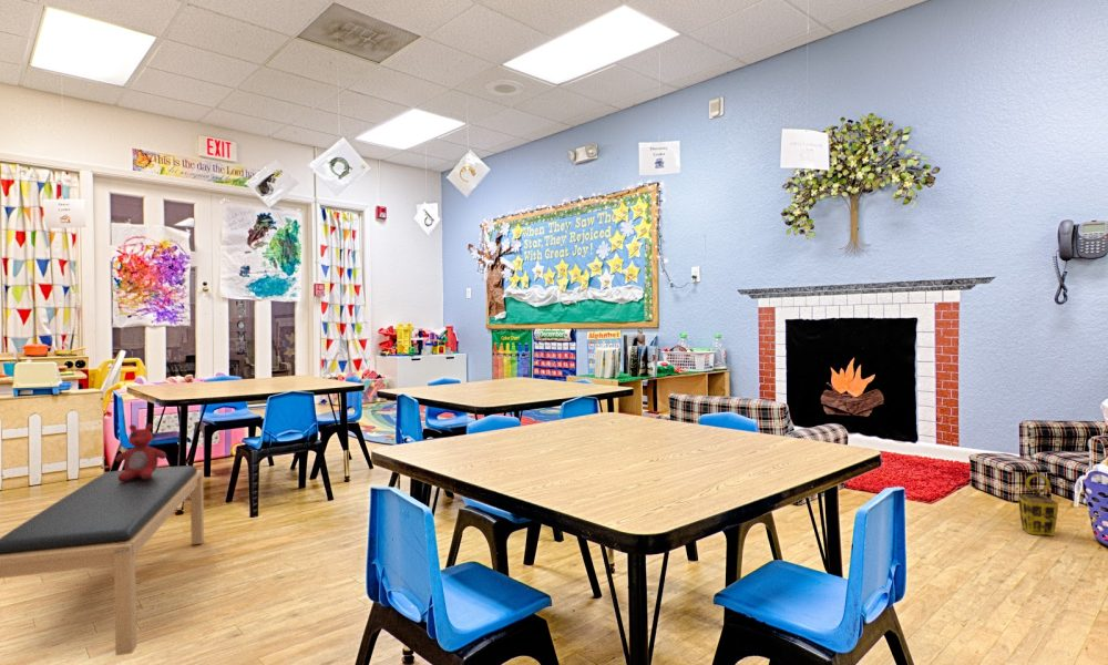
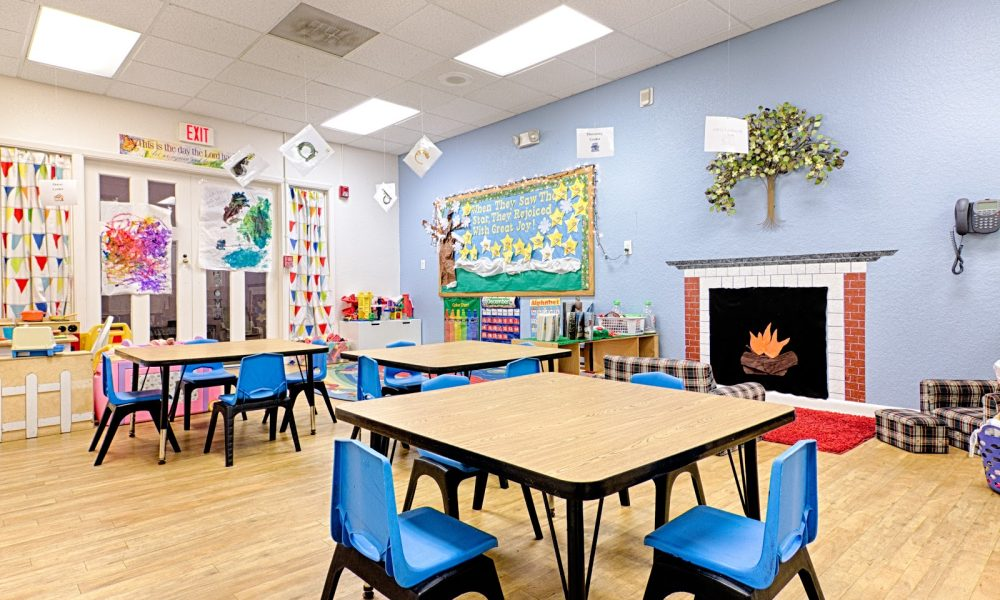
- stuffed bear [114,422,167,482]
- lantern [1017,473,1059,538]
- bench [0,464,205,656]
